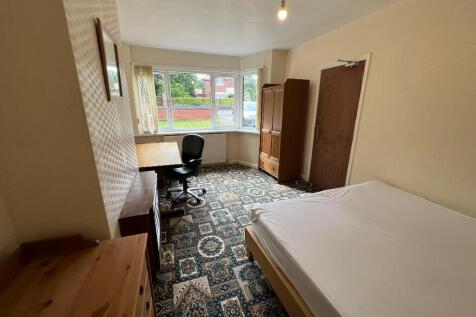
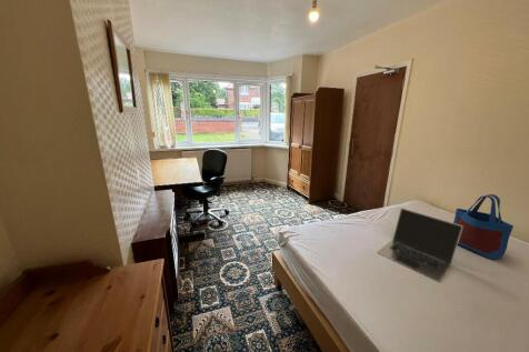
+ tote bag [452,193,515,261]
+ laptop [376,207,462,283]
